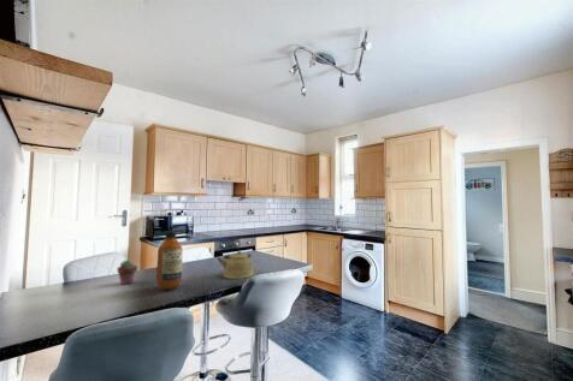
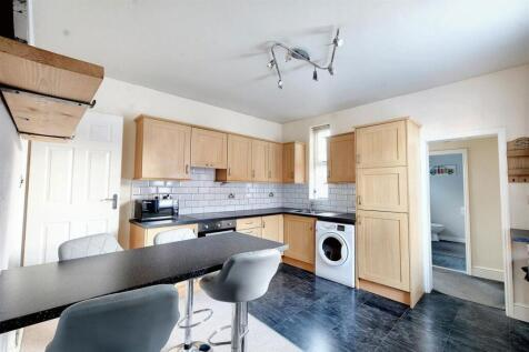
- potted succulent [117,258,138,286]
- kettle [215,249,255,280]
- bottle [155,230,184,291]
